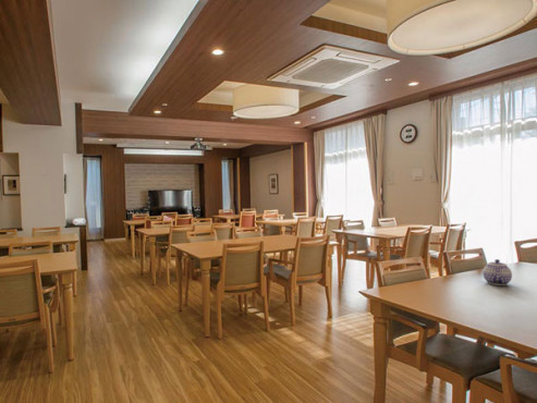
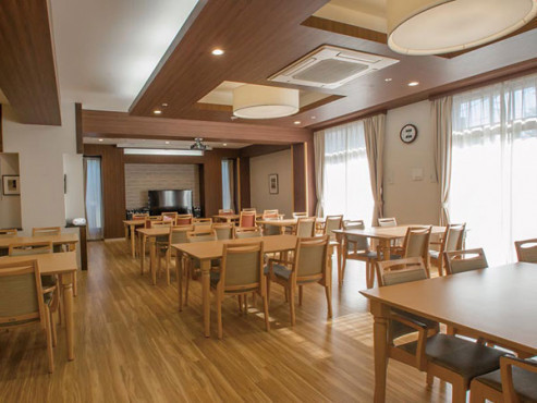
- teapot [481,258,513,286]
